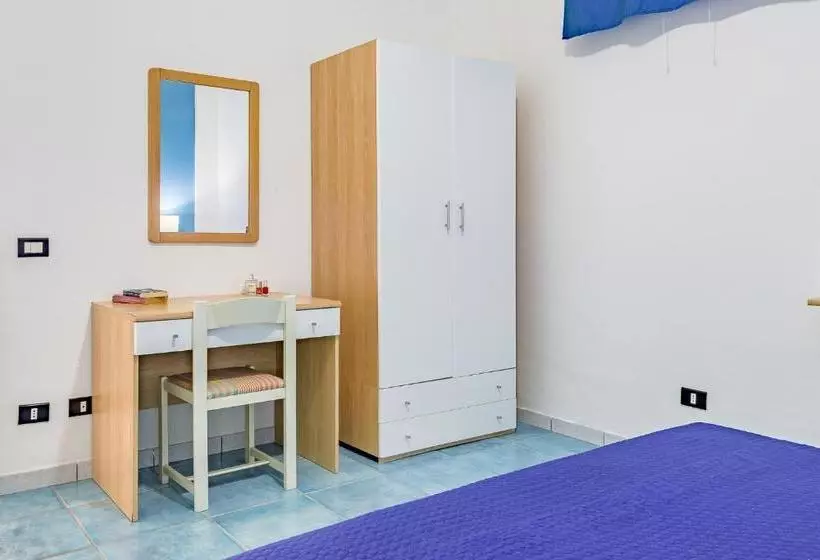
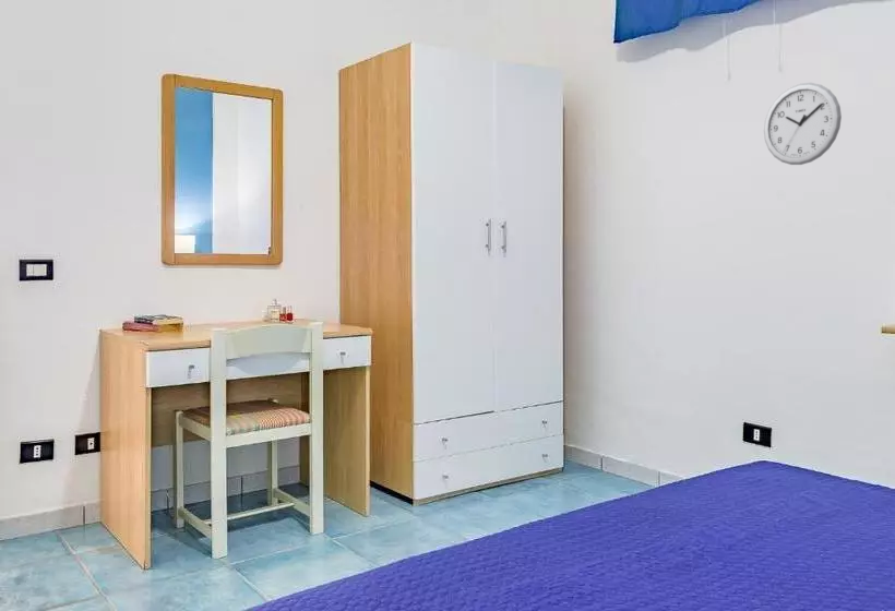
+ wall clock [763,82,843,166]
